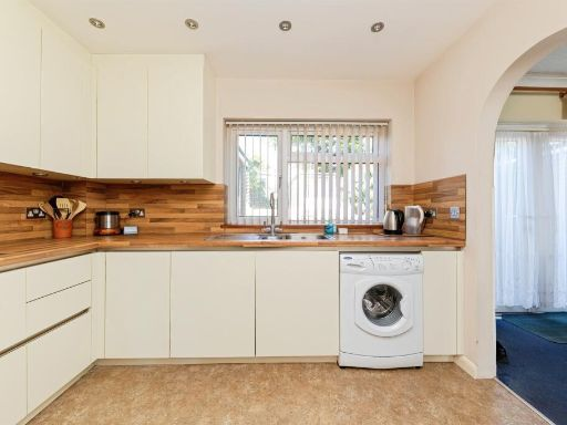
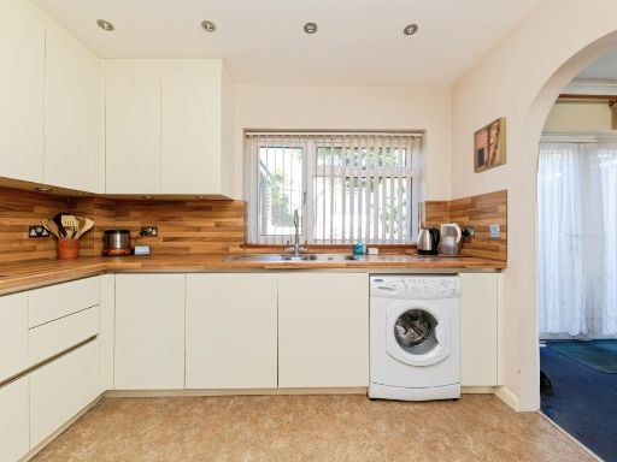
+ wall art [472,116,507,174]
